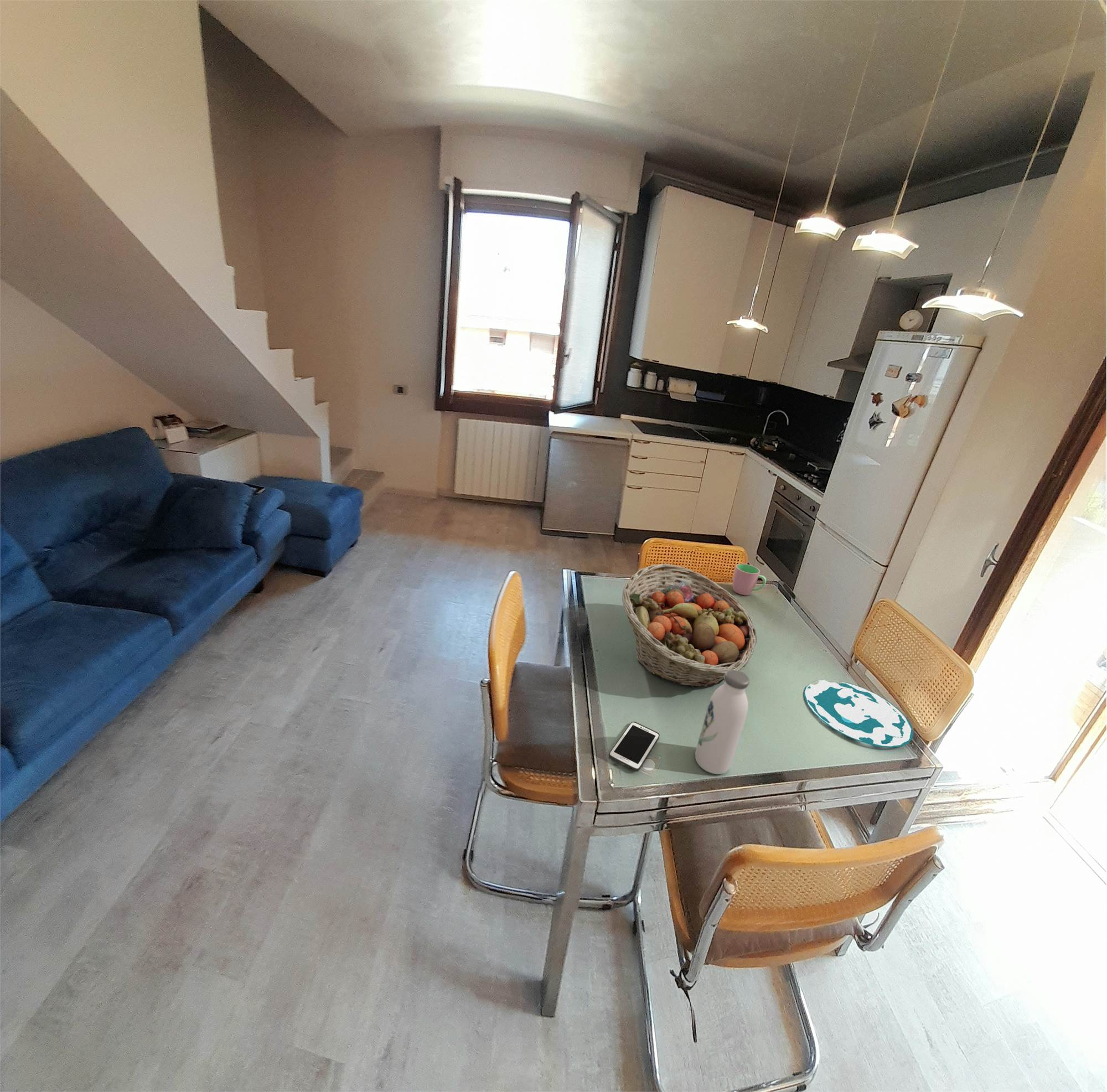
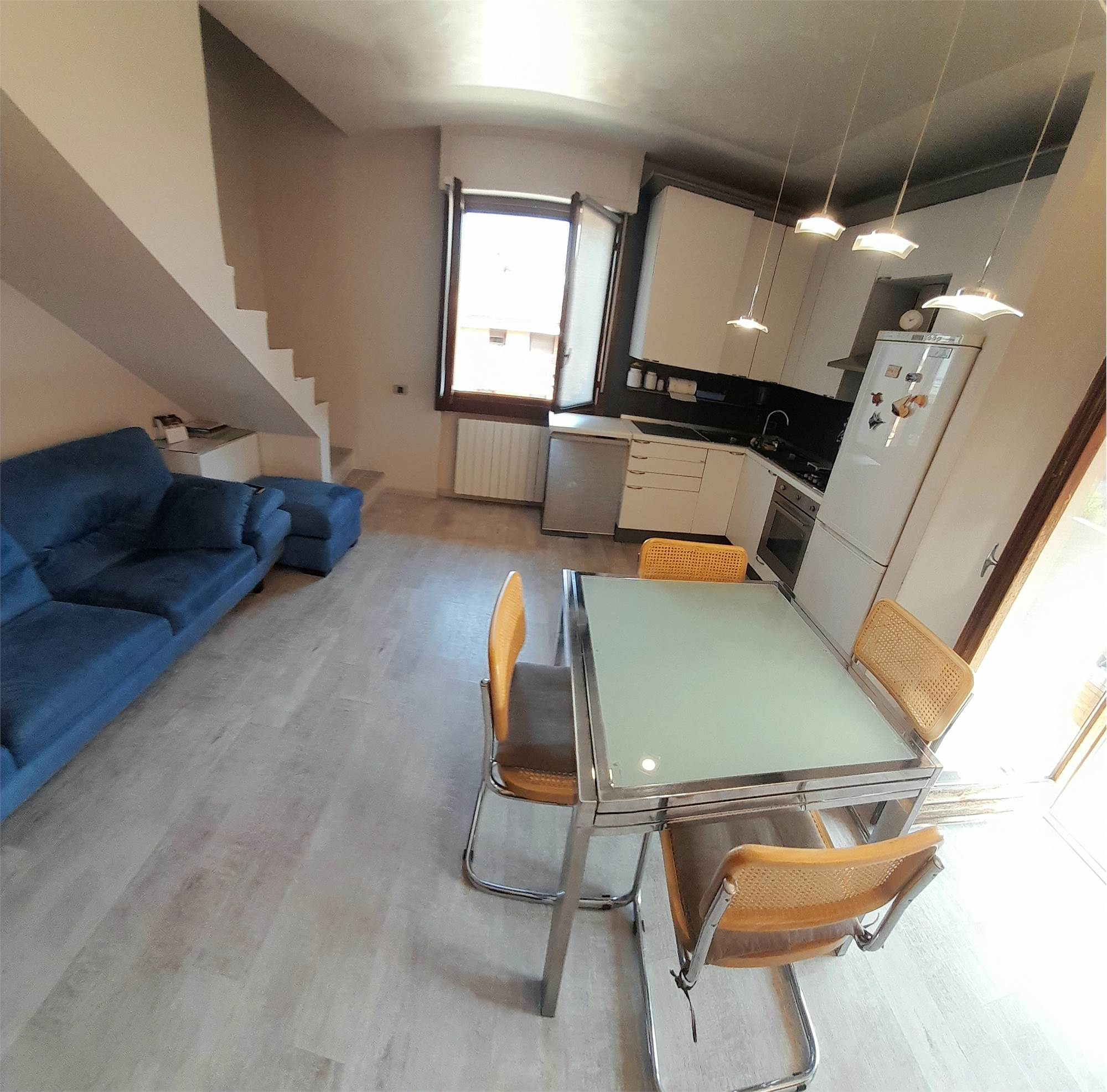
- fruit basket [622,563,757,688]
- cup [732,563,767,596]
- cell phone [608,721,660,772]
- water bottle [695,670,750,775]
- plate [803,679,914,748]
